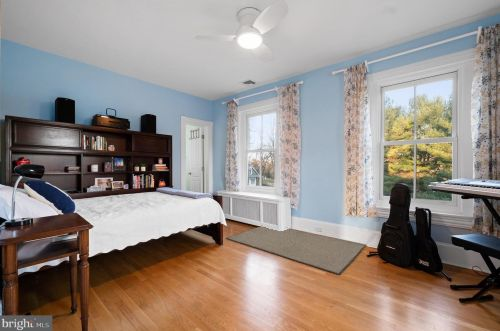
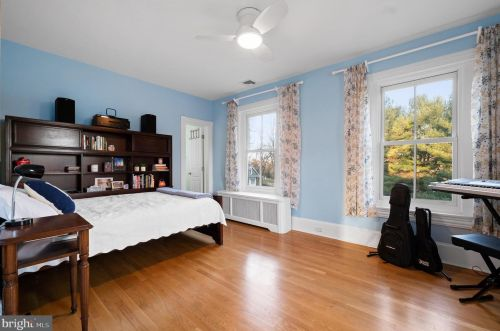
- rug [225,225,368,276]
